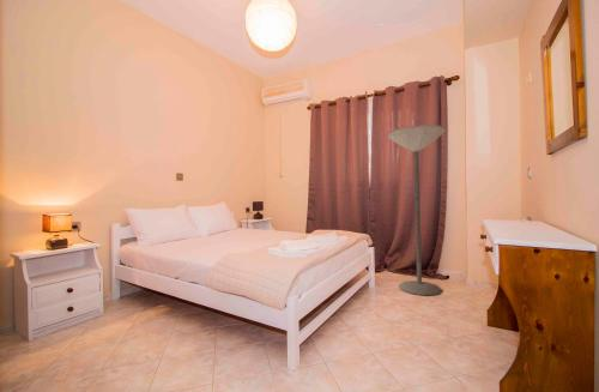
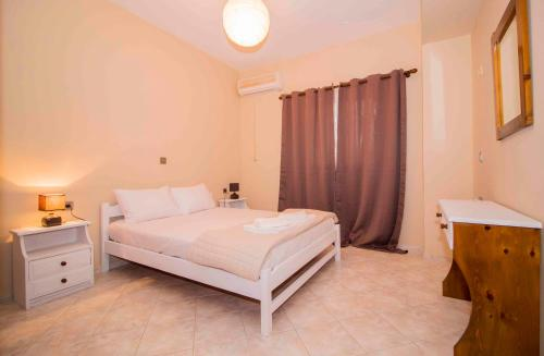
- floor lamp [386,123,448,296]
